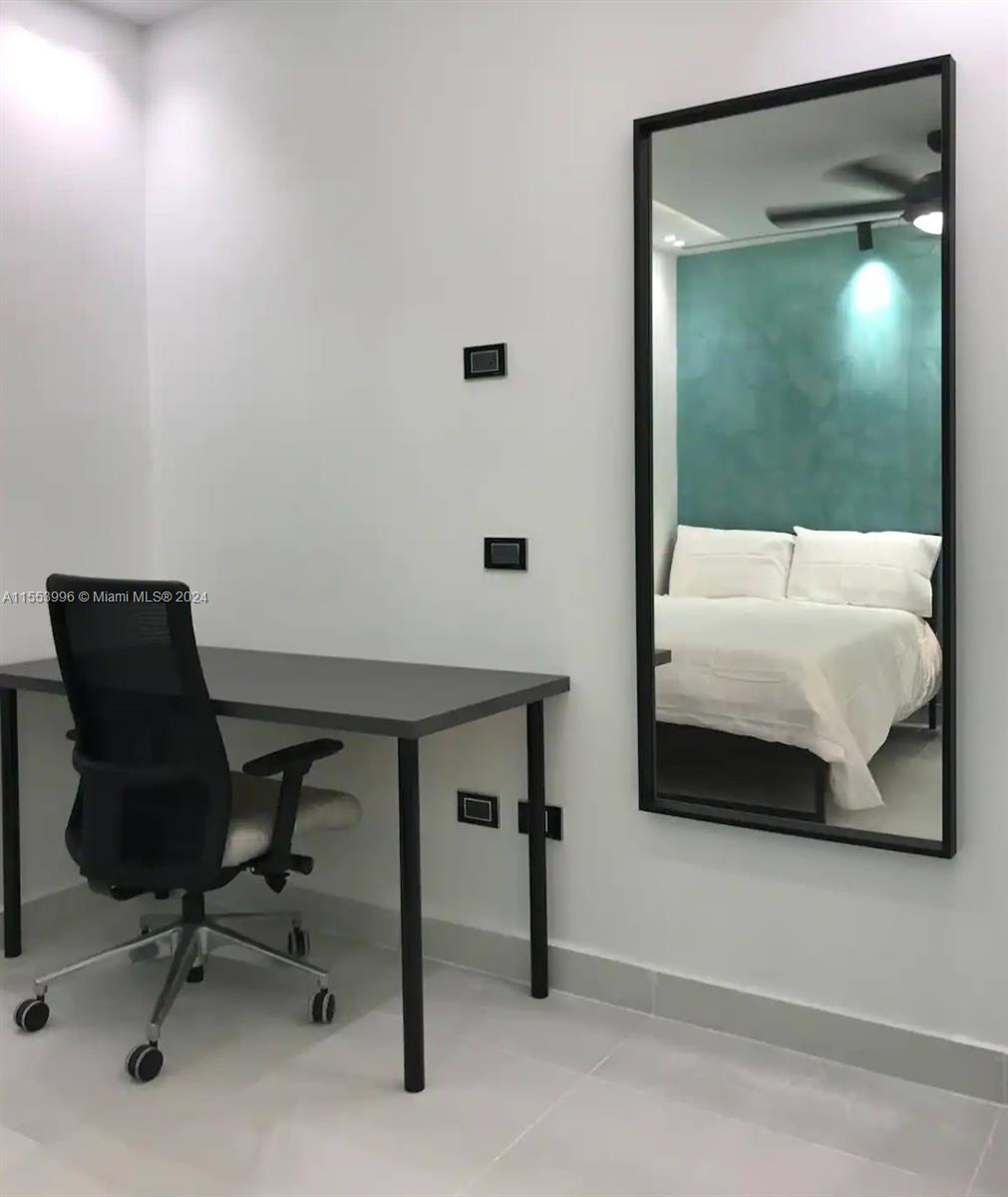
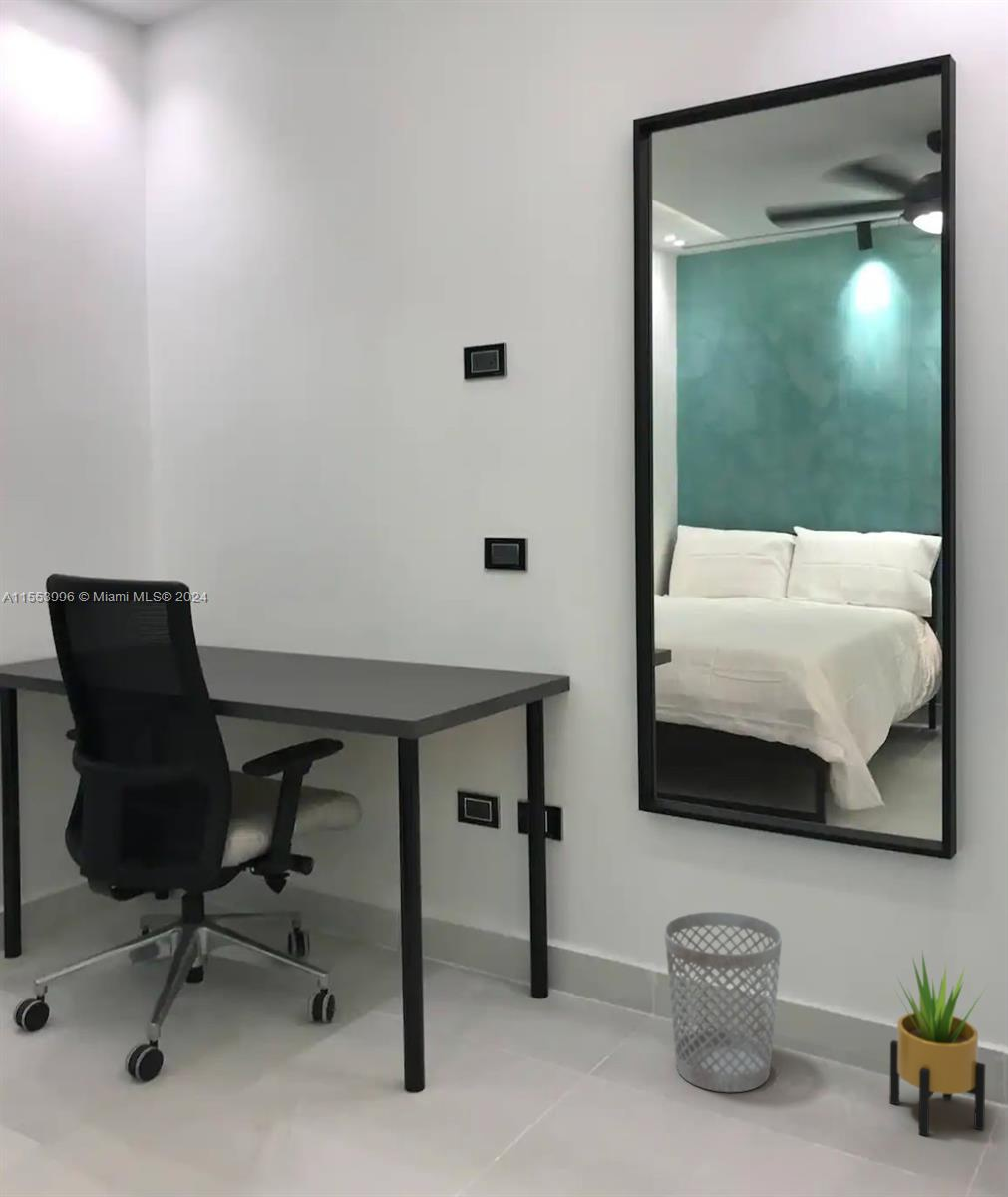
+ wastebasket [663,911,783,1093]
+ potted plant [888,951,987,1137]
